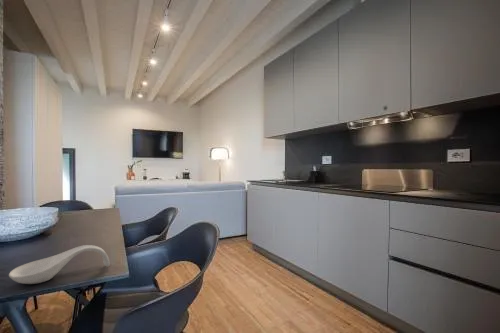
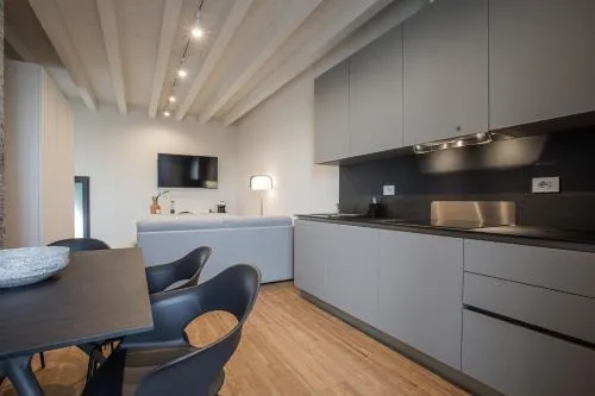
- spoon rest [8,244,111,285]
